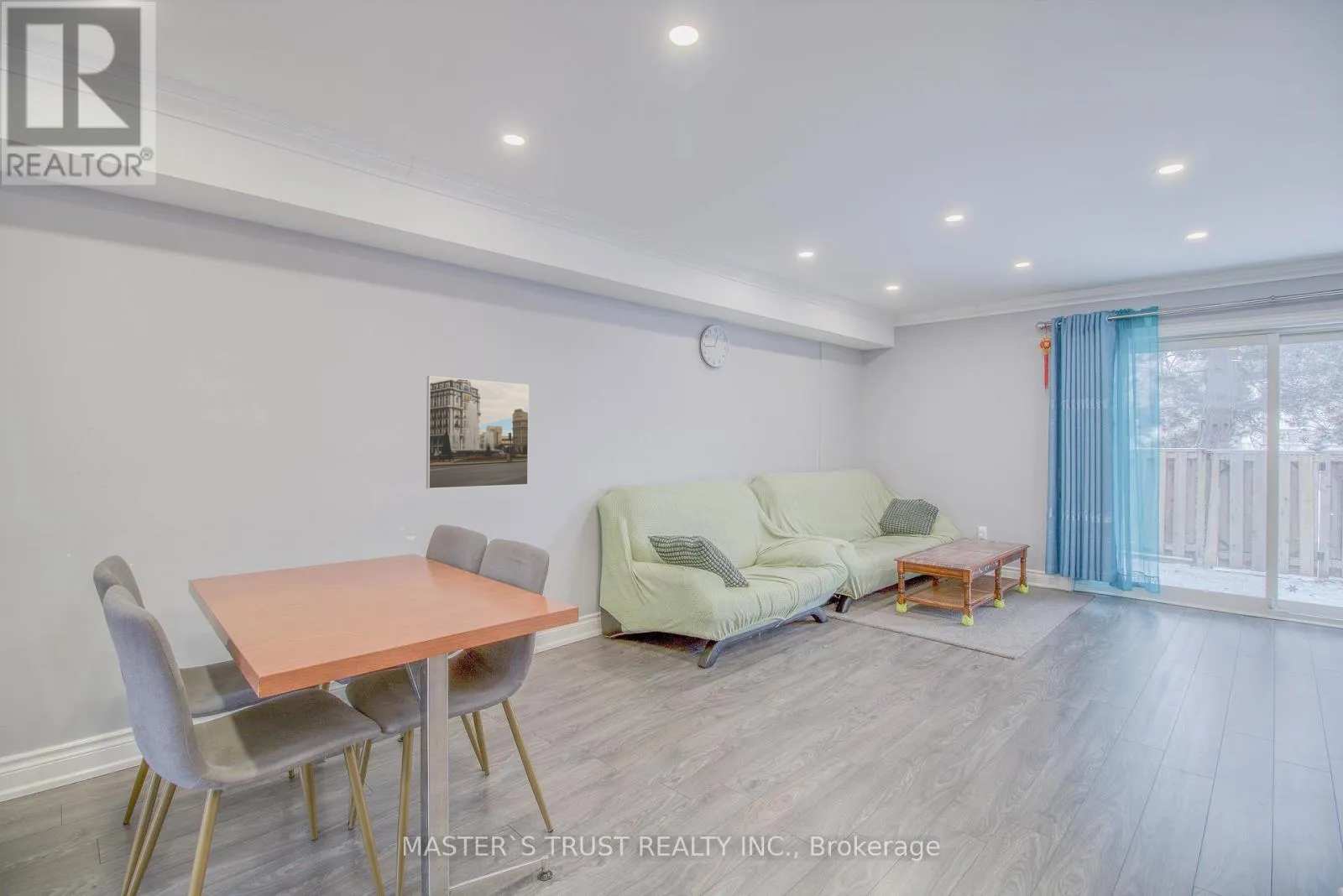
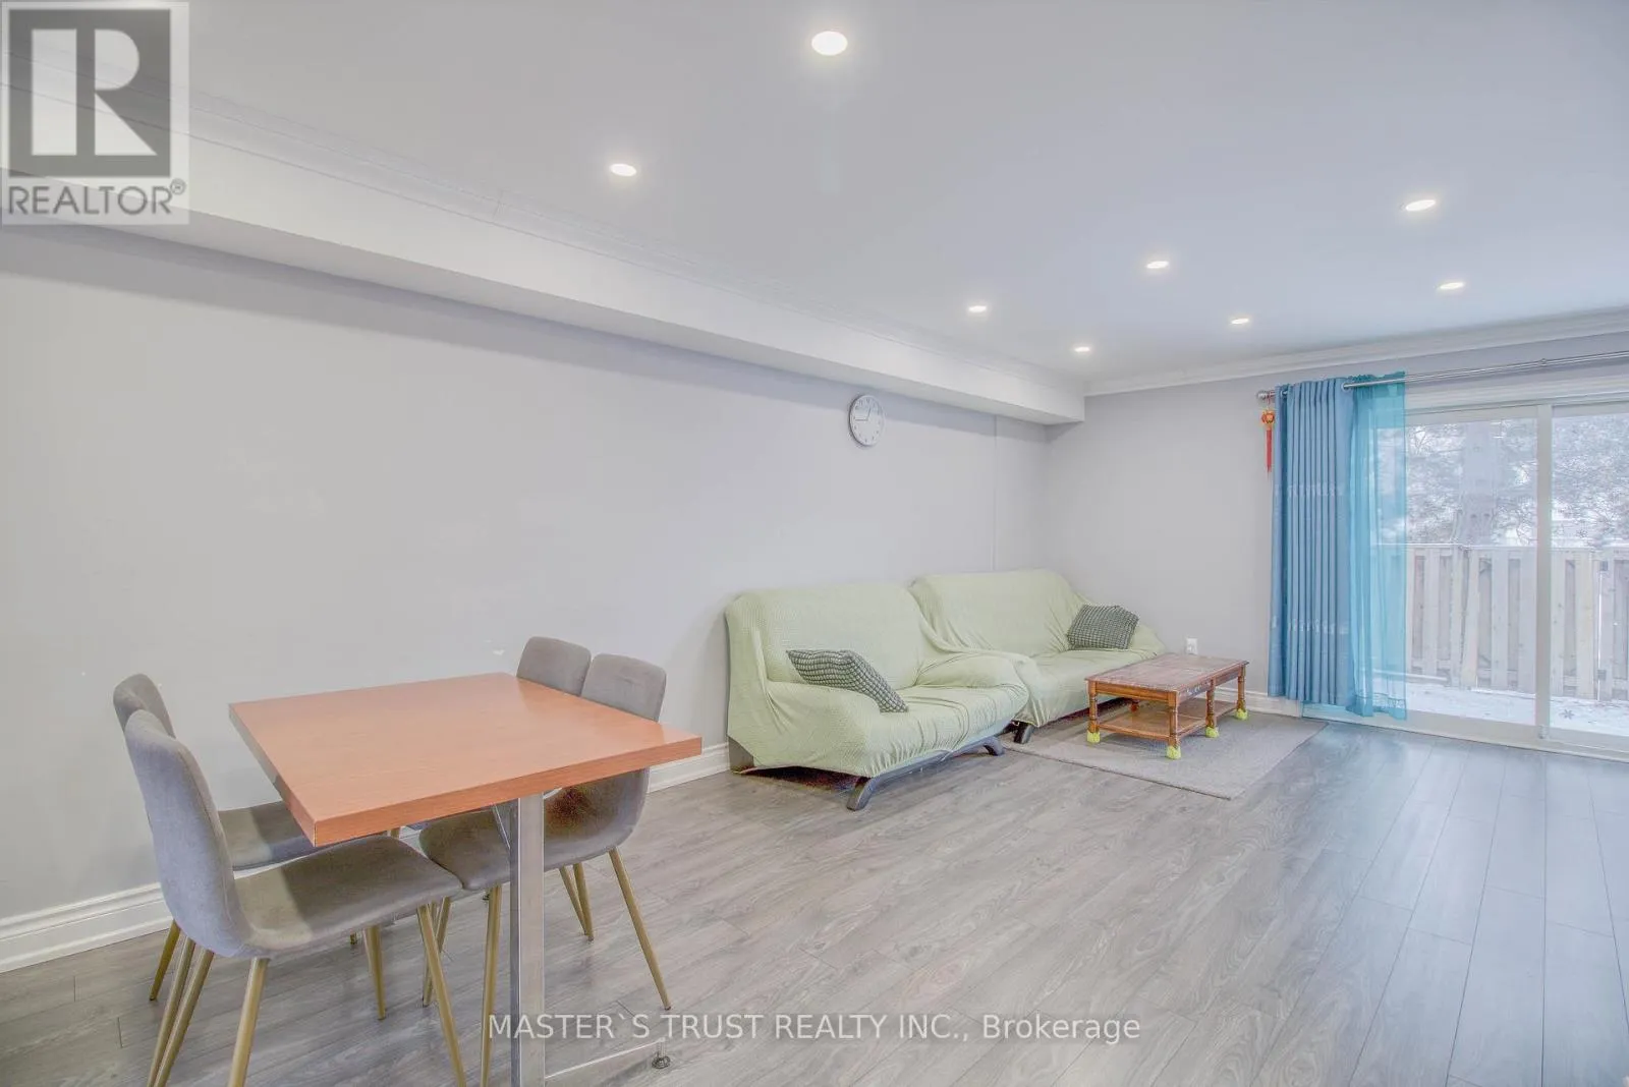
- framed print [426,375,530,490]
